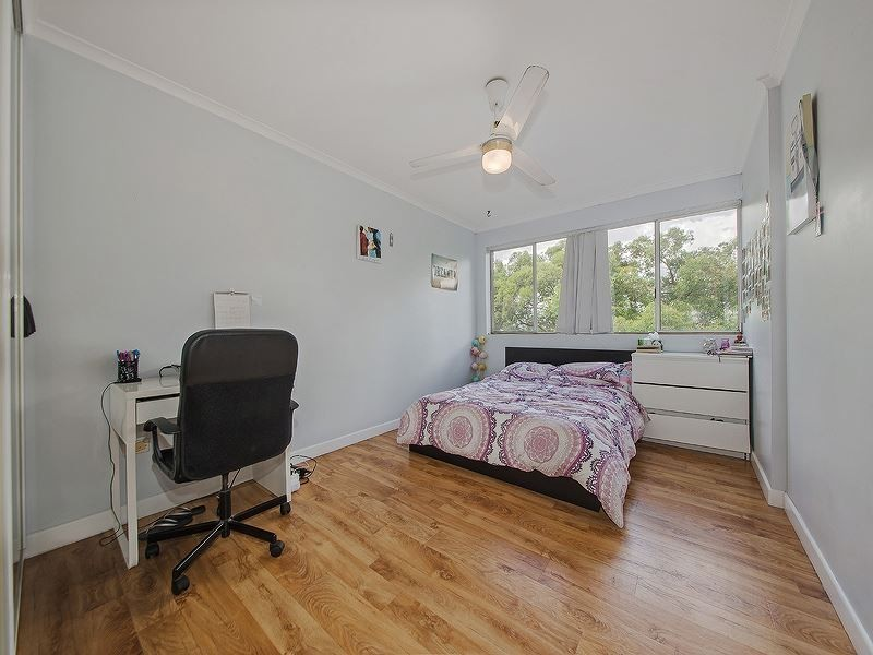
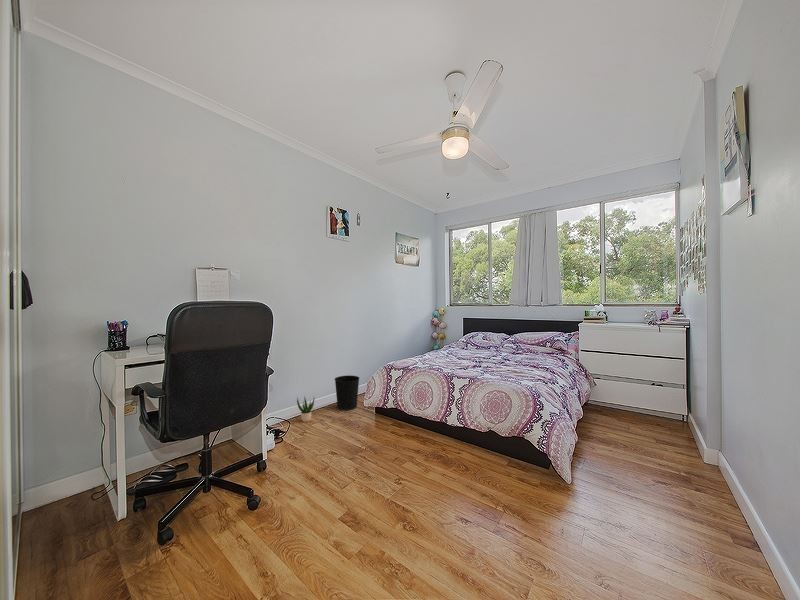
+ wastebasket [334,374,360,411]
+ potted plant [296,395,315,423]
